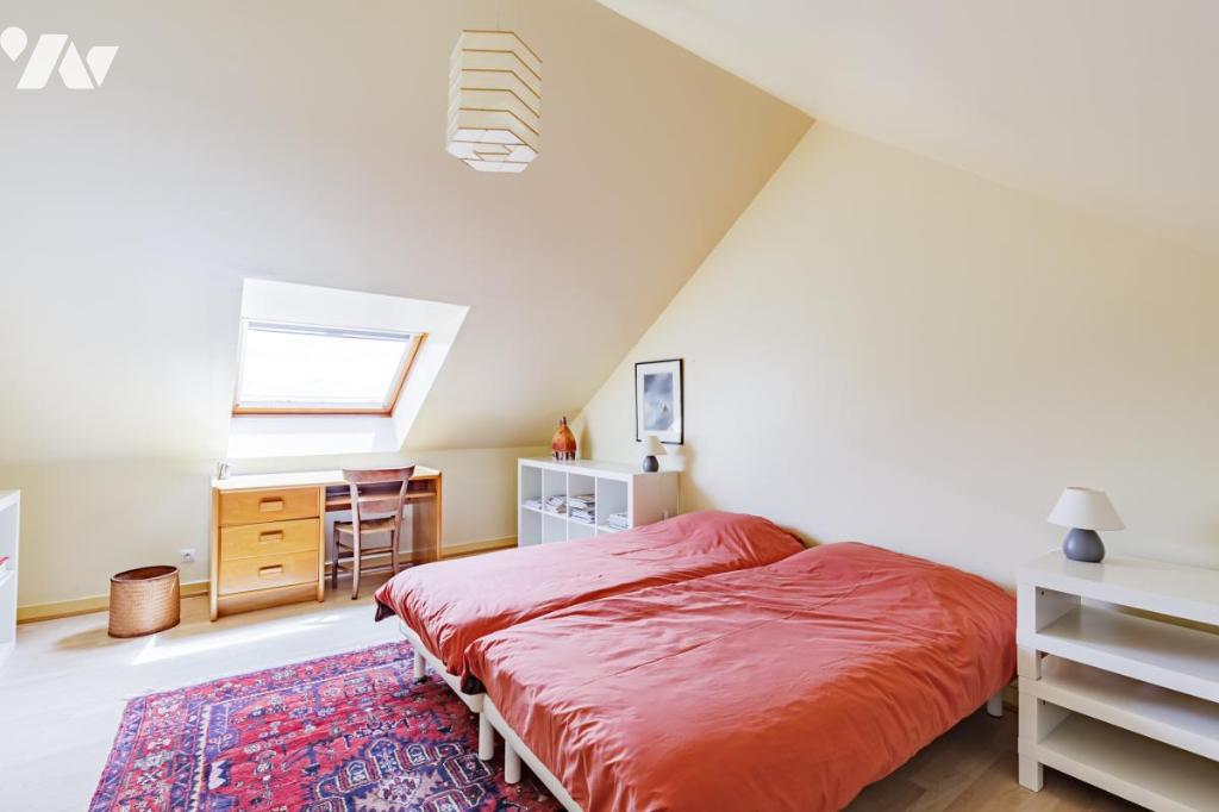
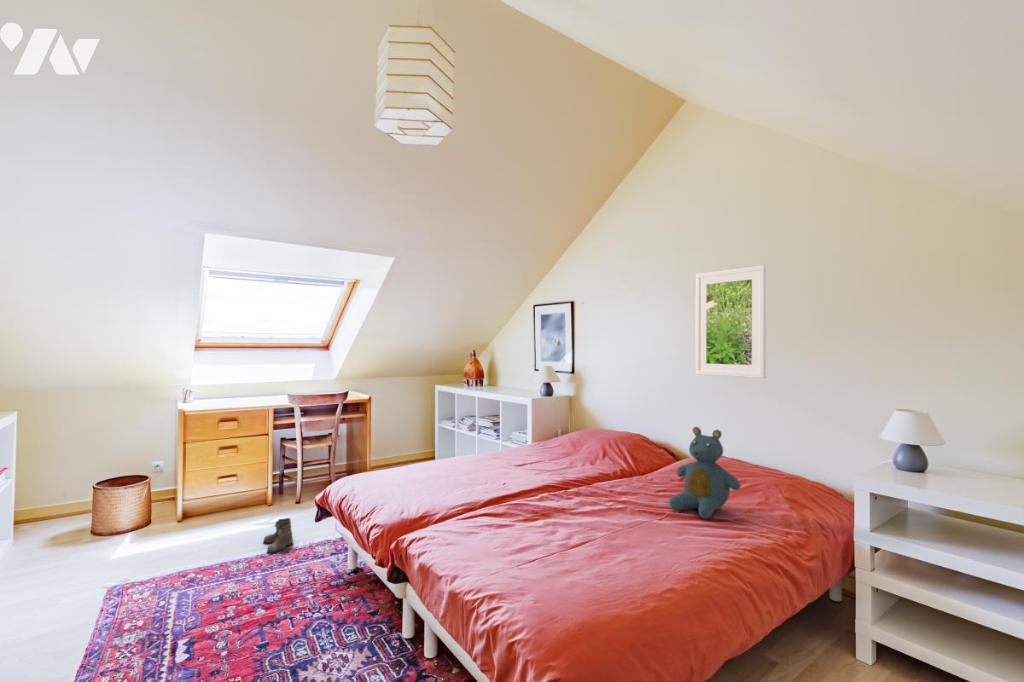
+ teddy bear [668,426,741,520]
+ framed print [694,264,767,379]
+ boots [262,517,294,554]
